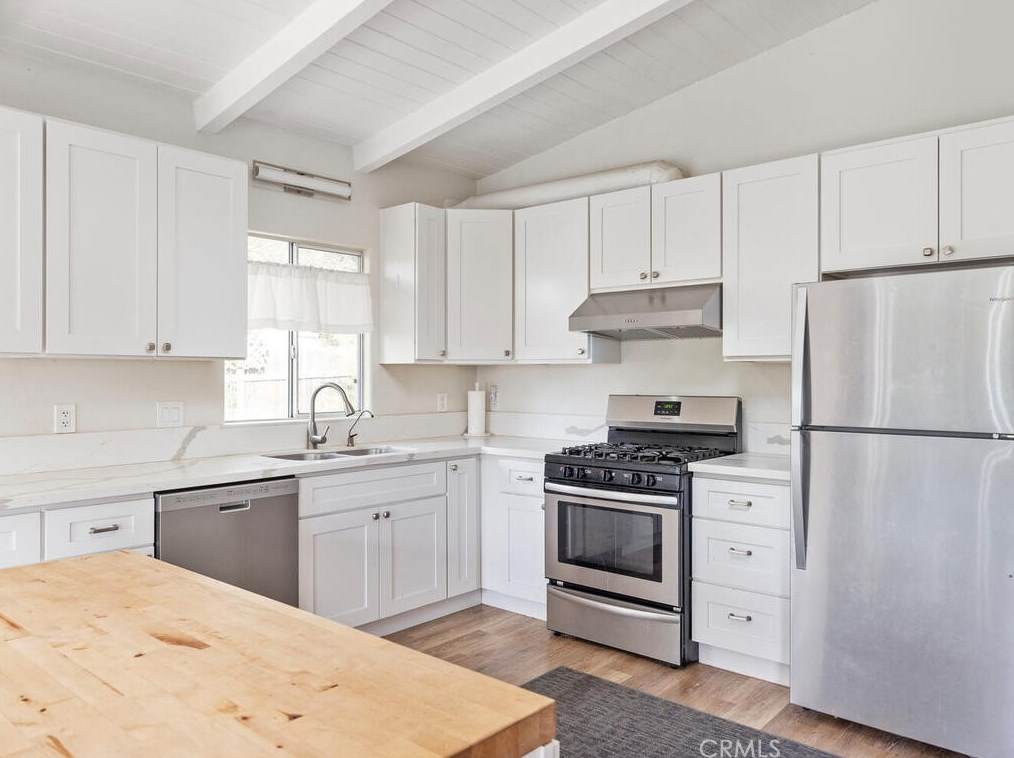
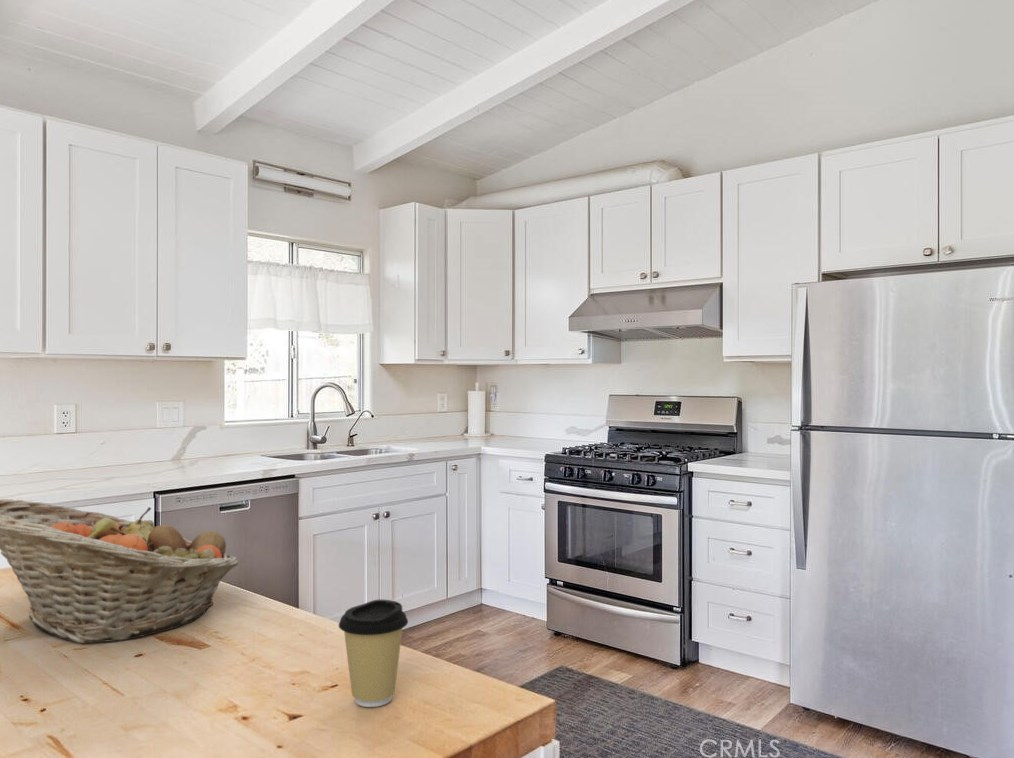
+ coffee cup [338,598,409,708]
+ fruit basket [0,499,239,644]
